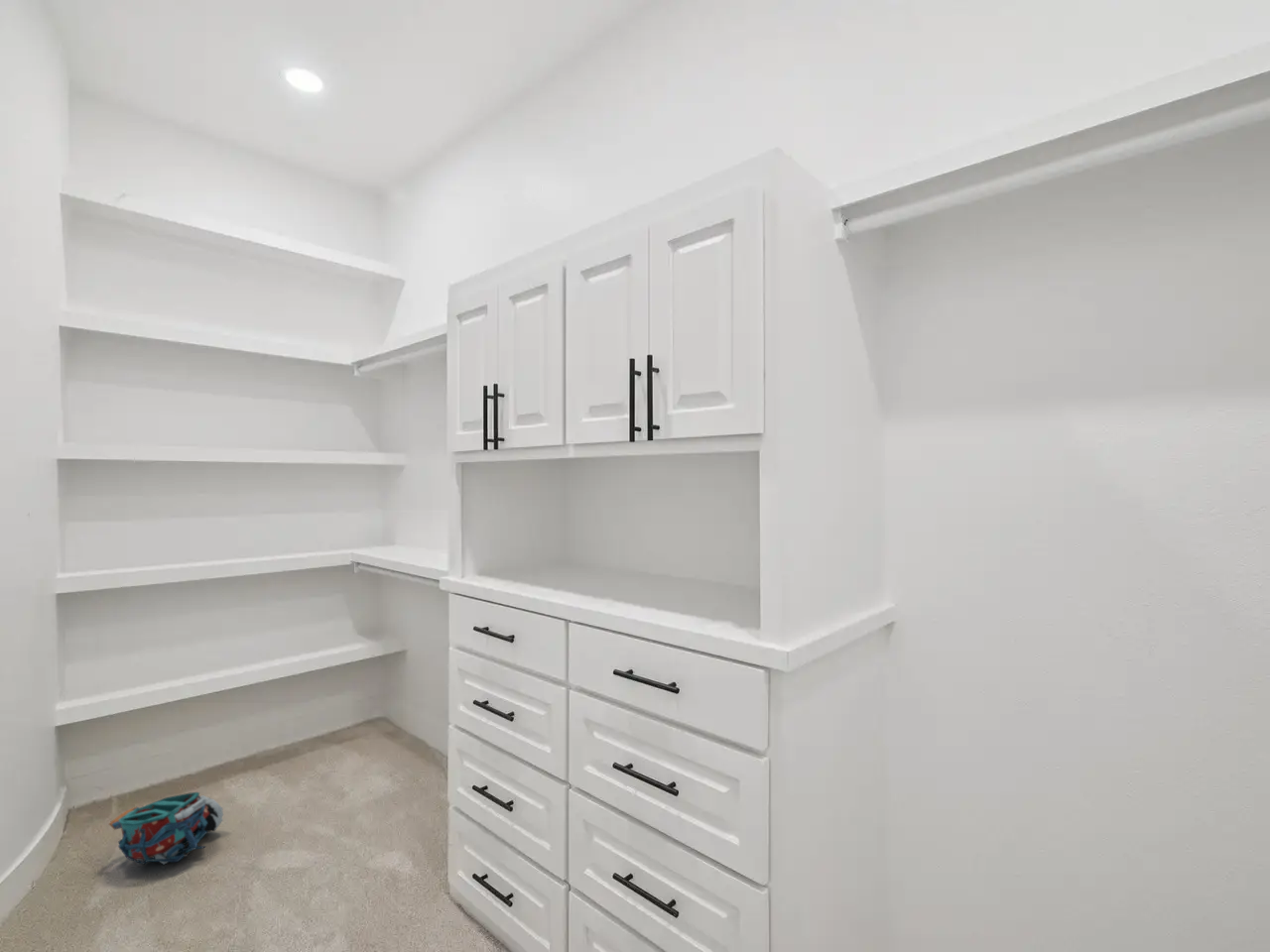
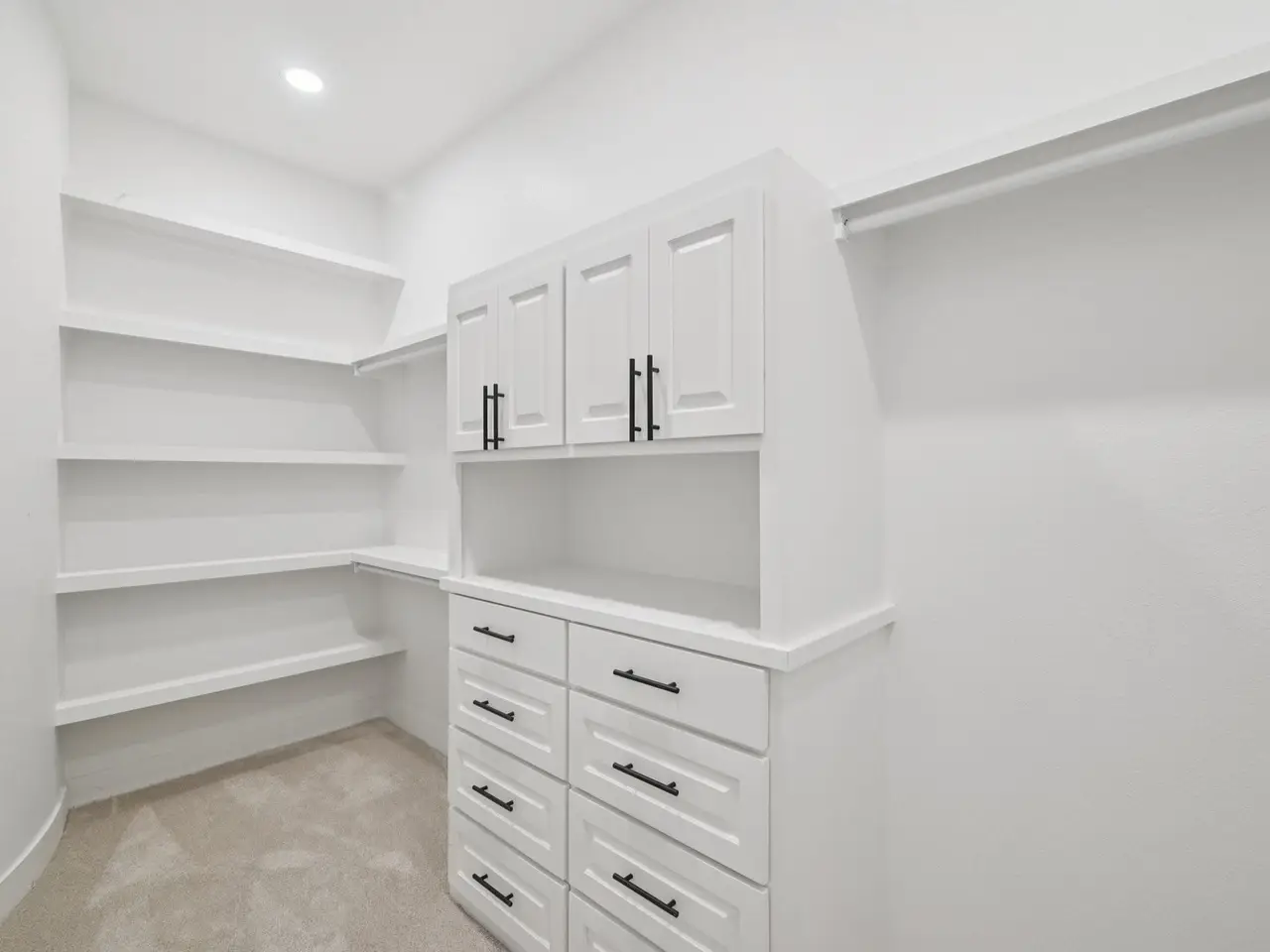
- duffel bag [108,791,224,866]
